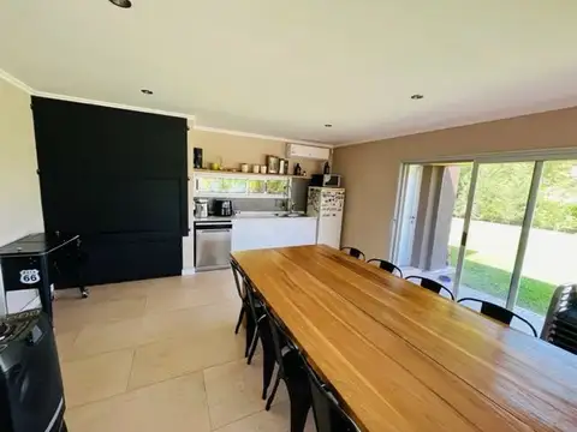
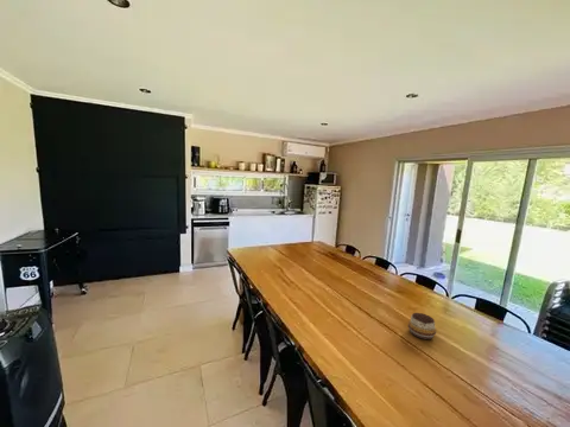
+ decorative bowl [407,312,437,340]
